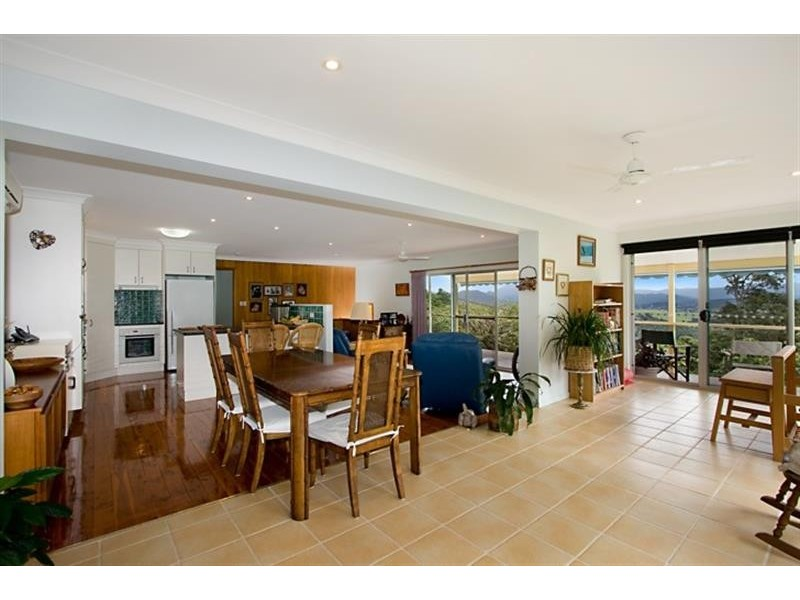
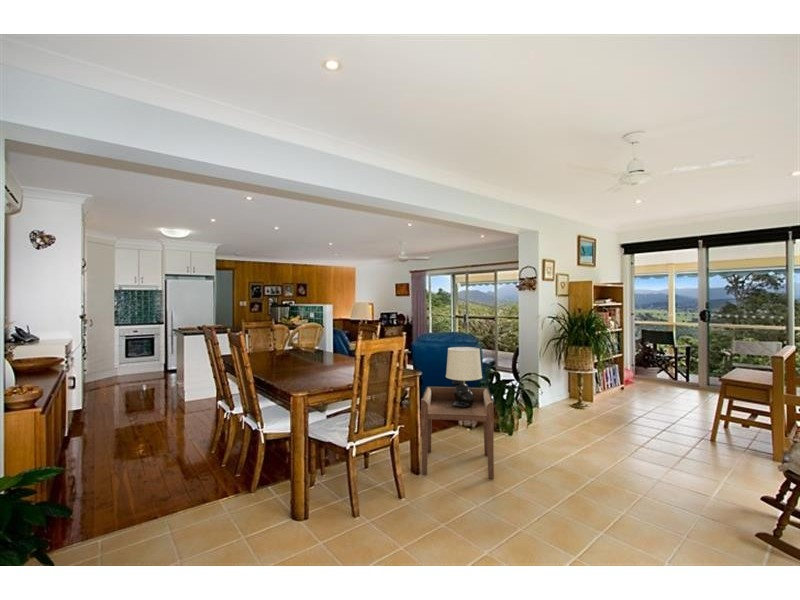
+ table lamp [445,346,483,407]
+ side table [420,385,495,480]
